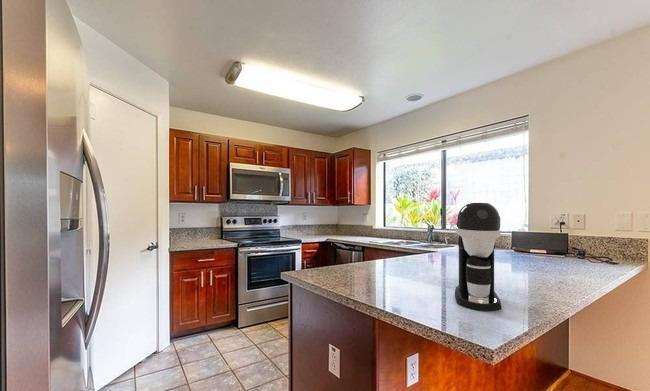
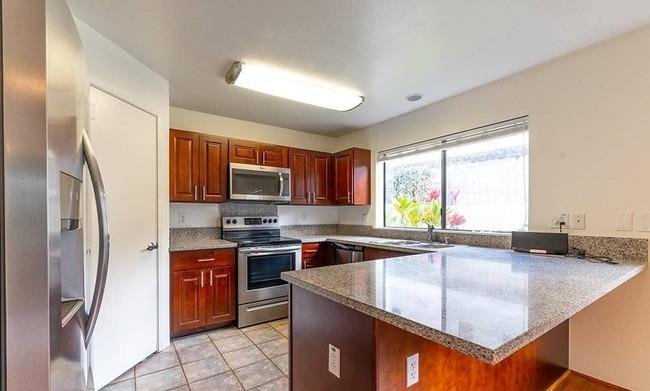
- coffee maker [454,201,502,312]
